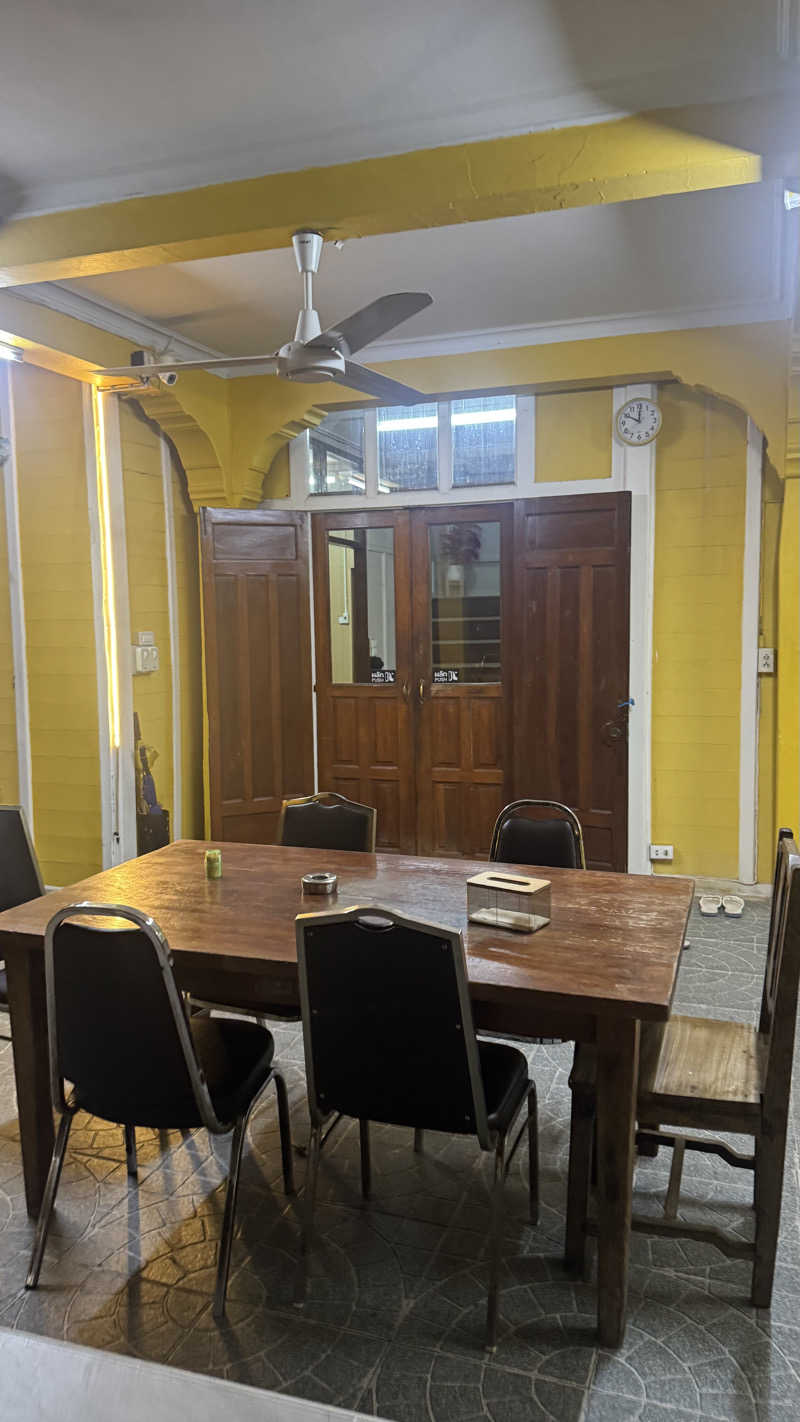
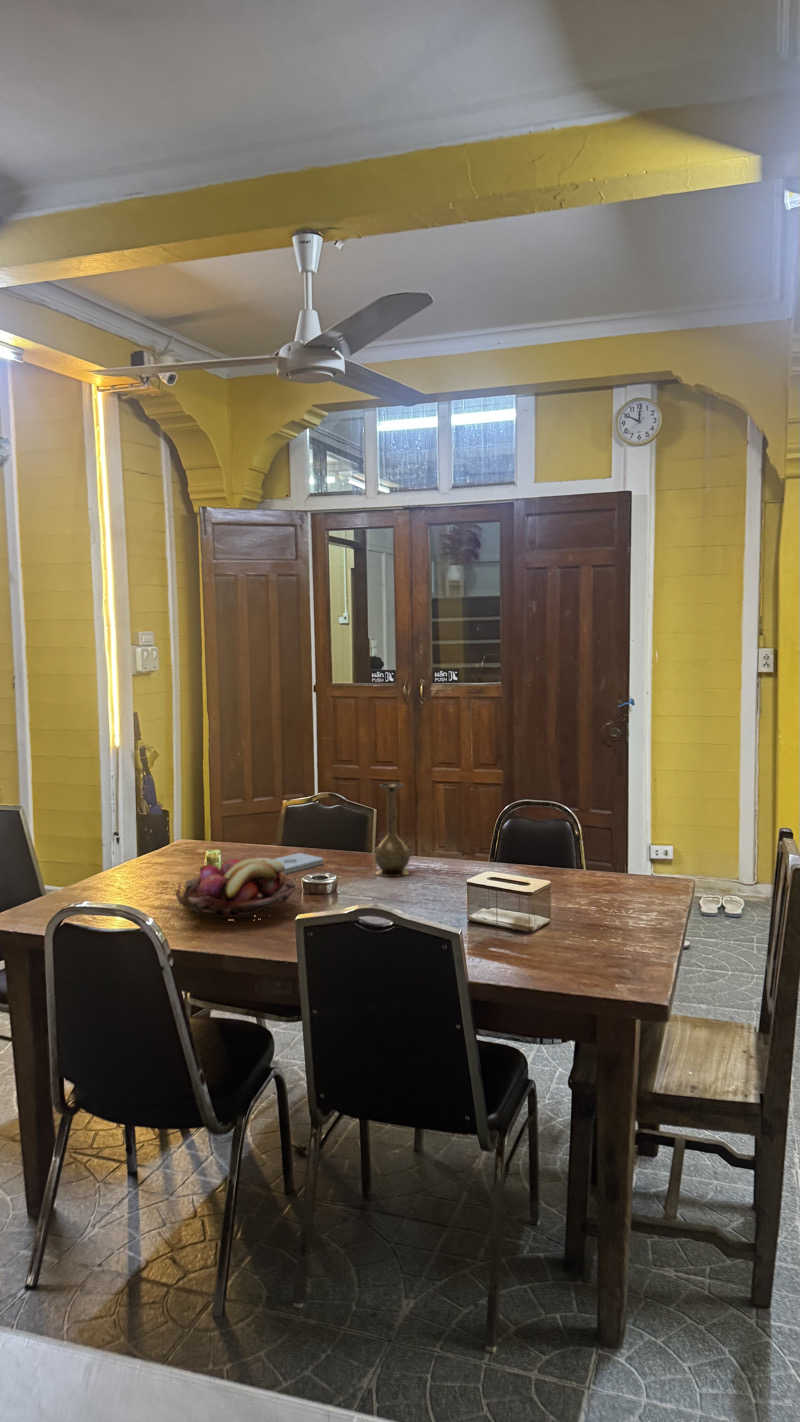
+ fruit basket [175,857,297,922]
+ vase [373,782,412,878]
+ notepad [272,852,325,875]
